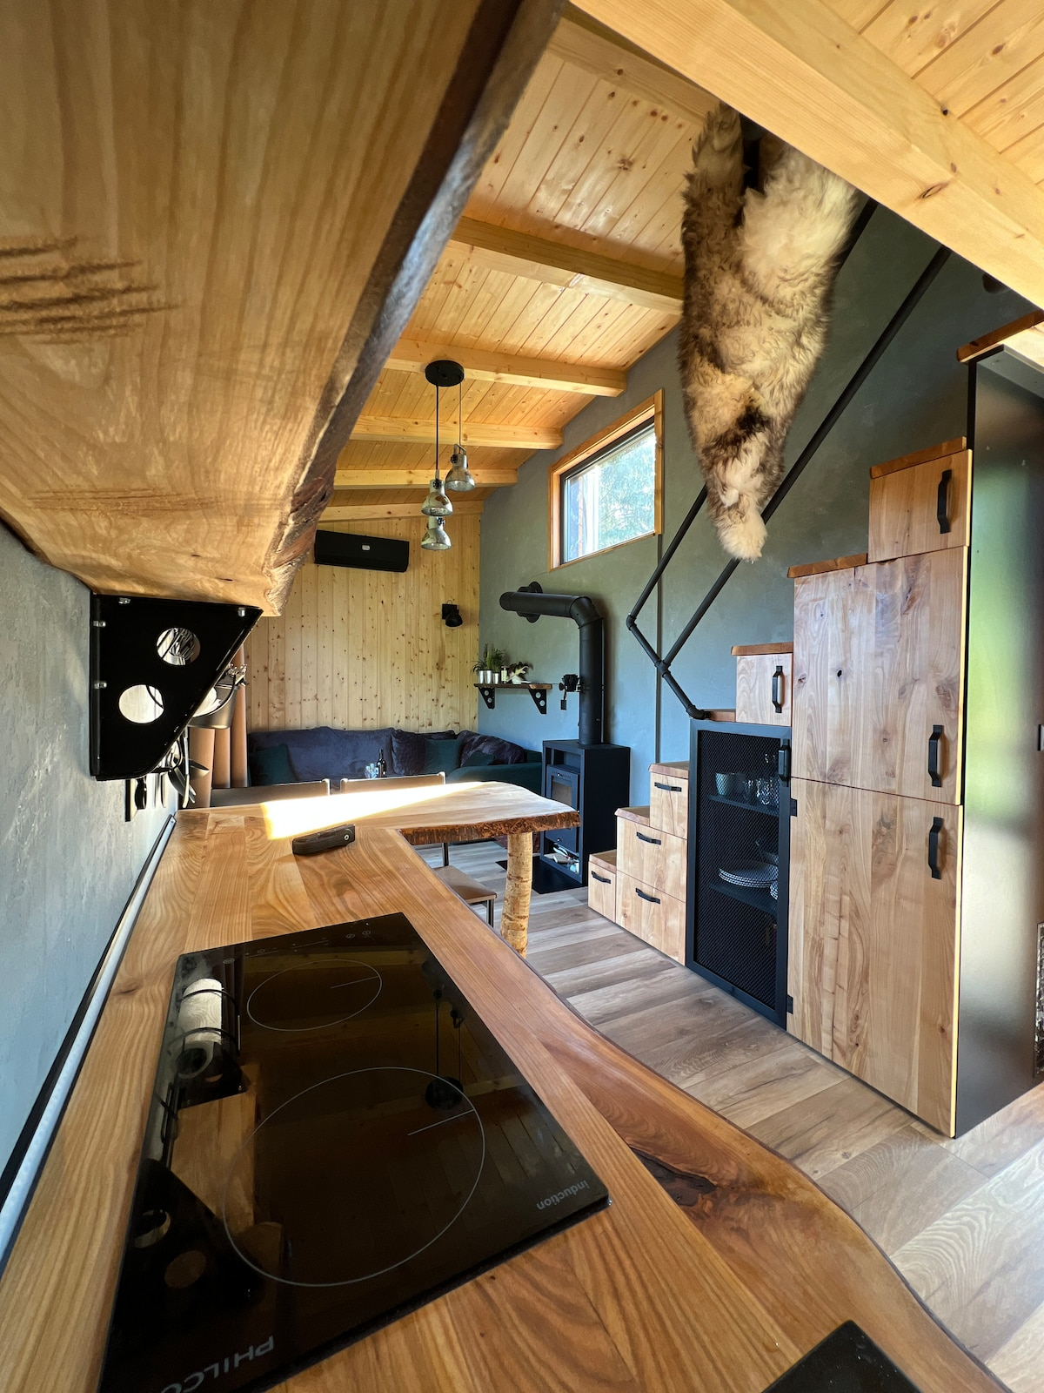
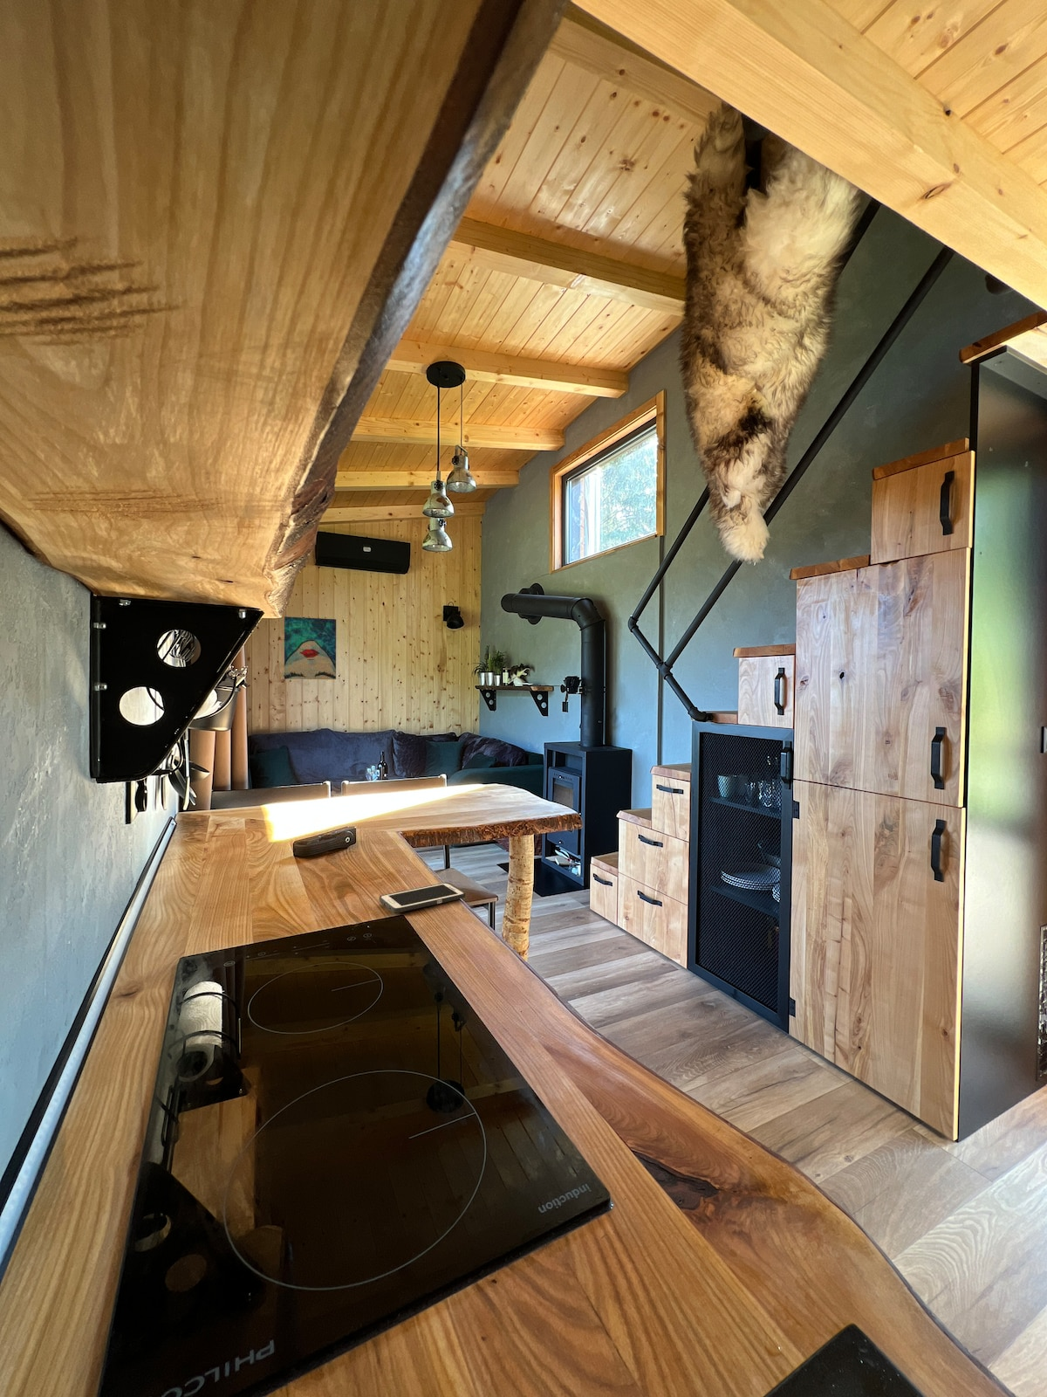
+ cell phone [378,882,466,914]
+ wall art [284,616,337,680]
